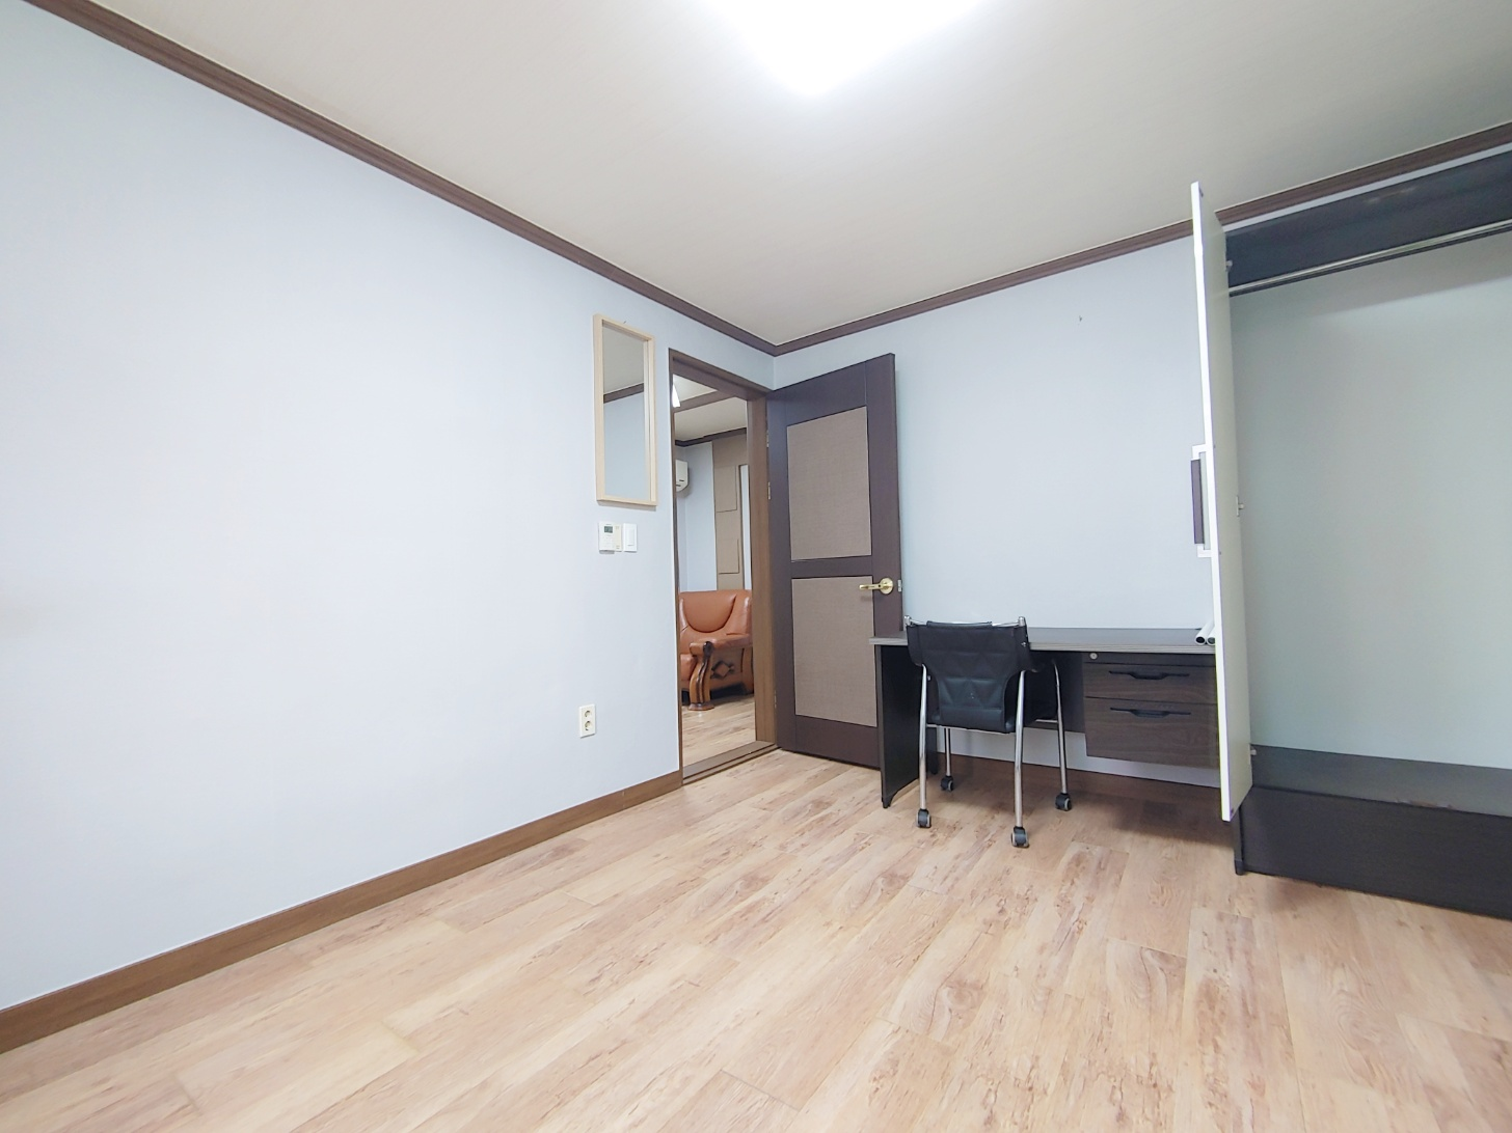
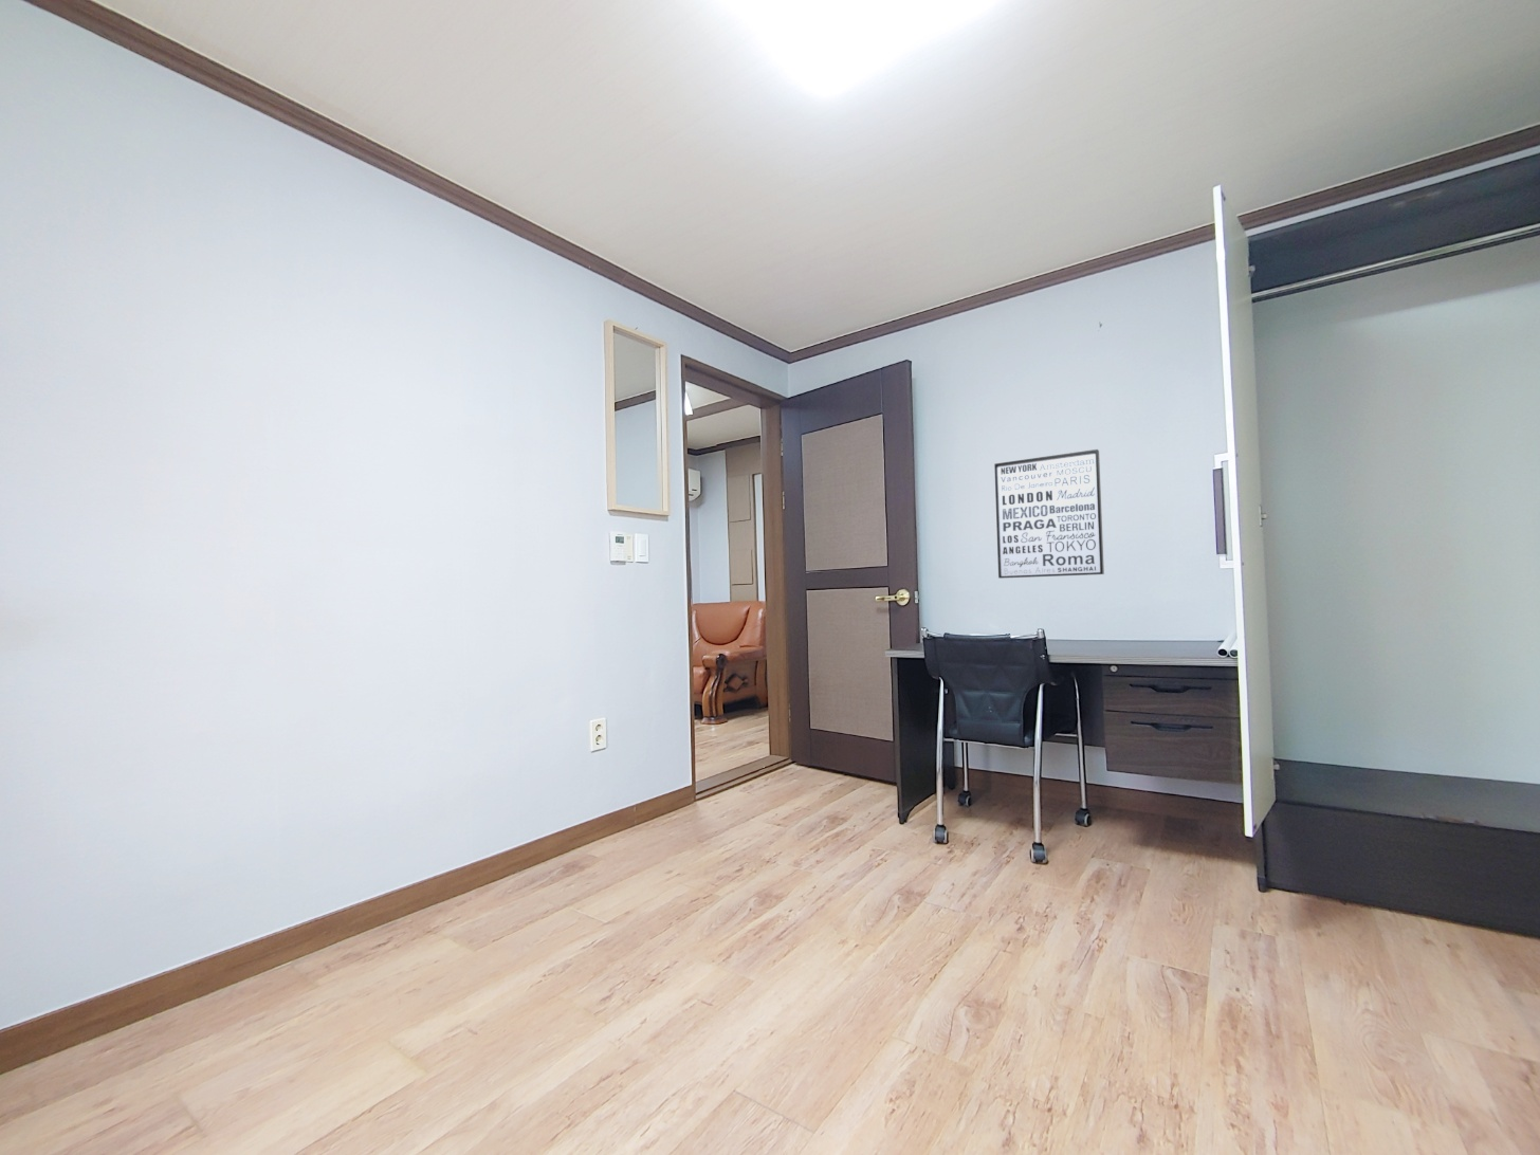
+ wall art [993,449,1106,580]
